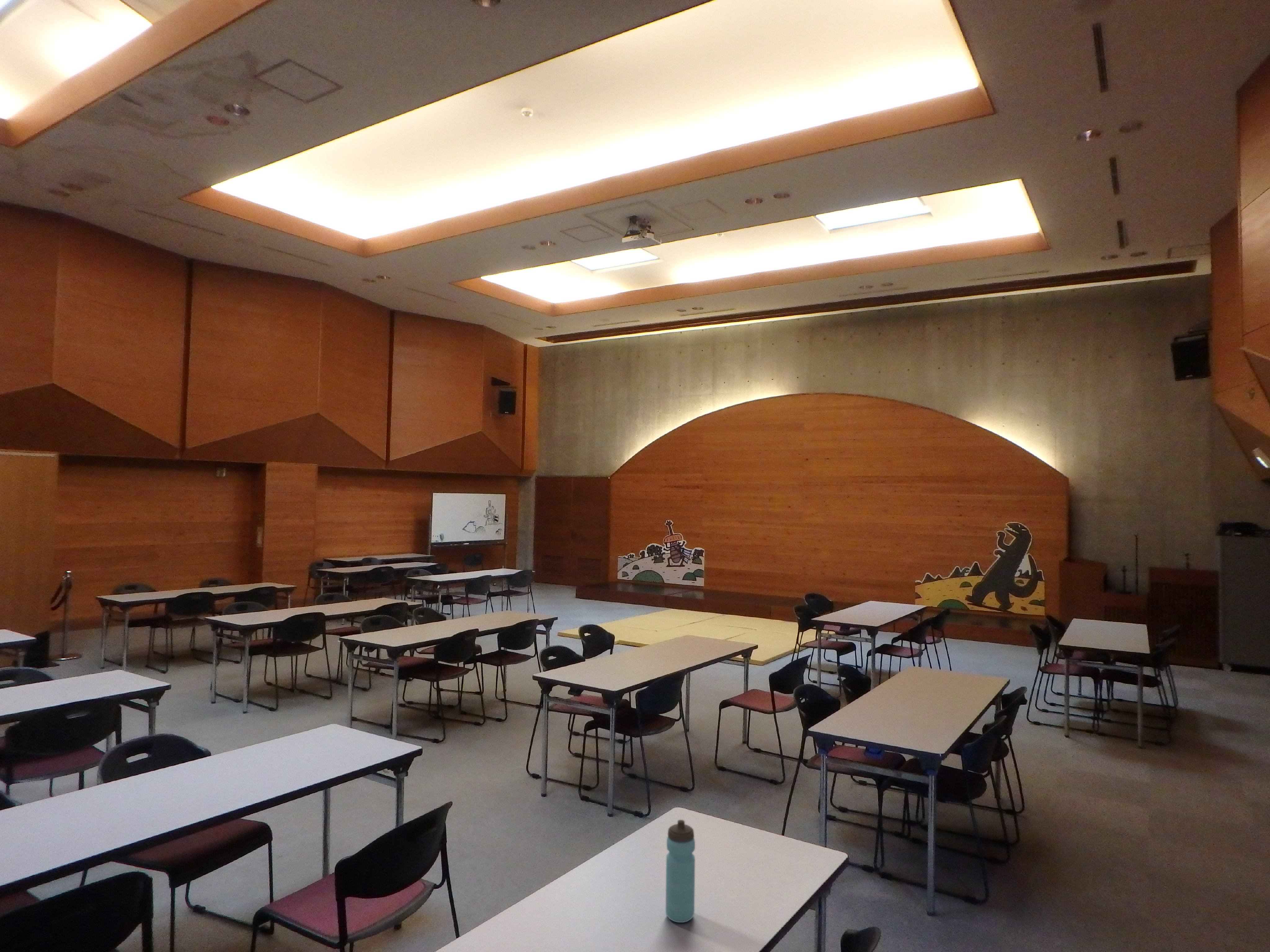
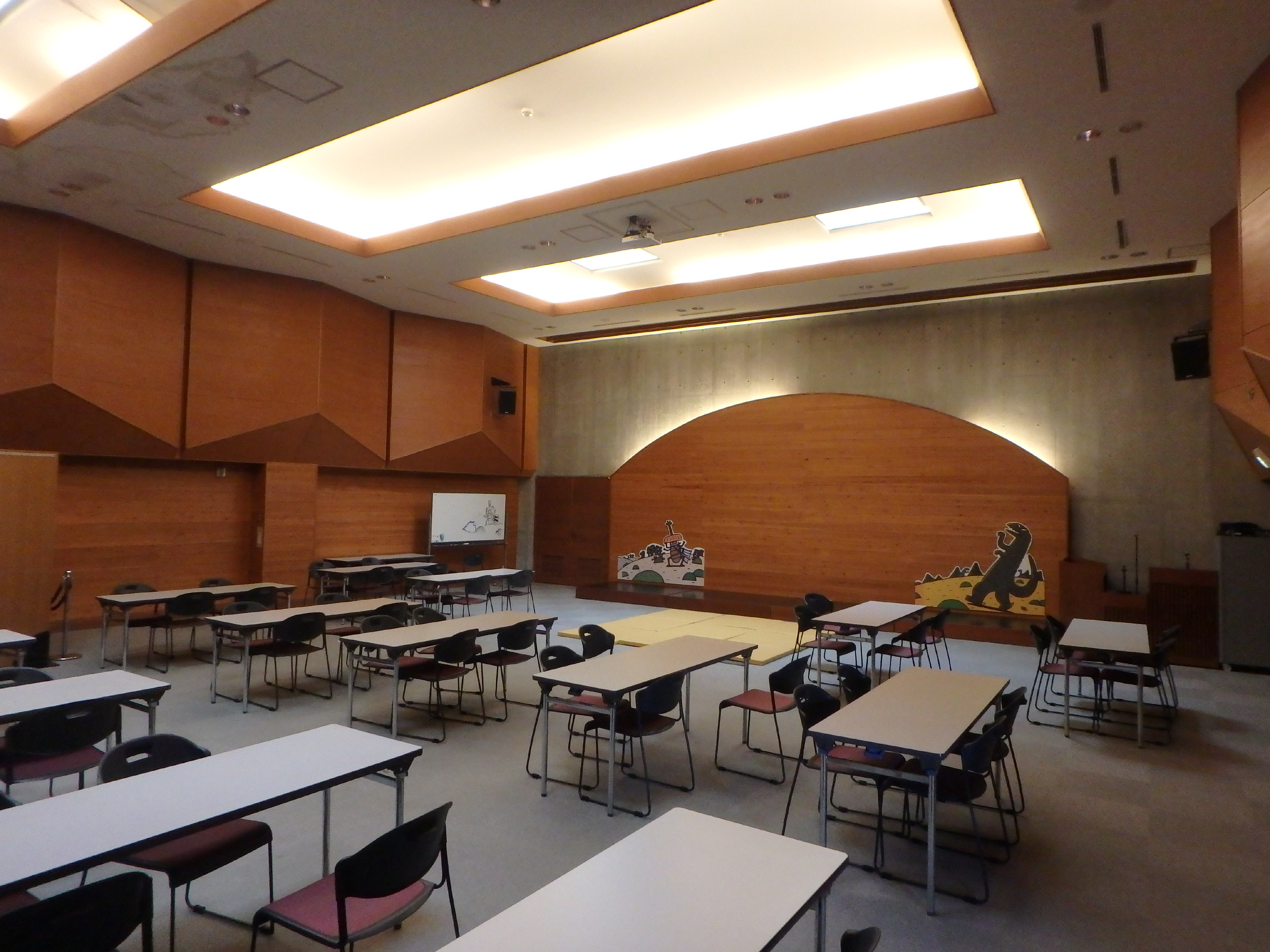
- water bottle [665,819,695,923]
